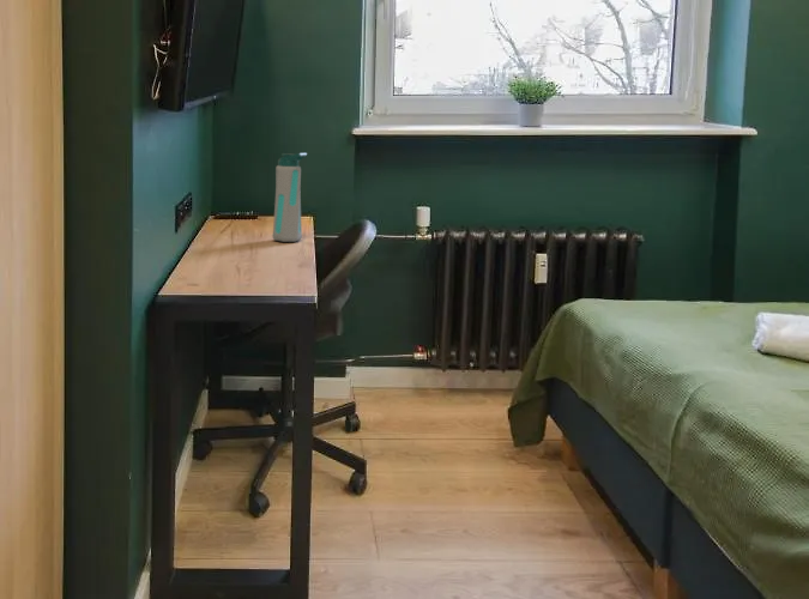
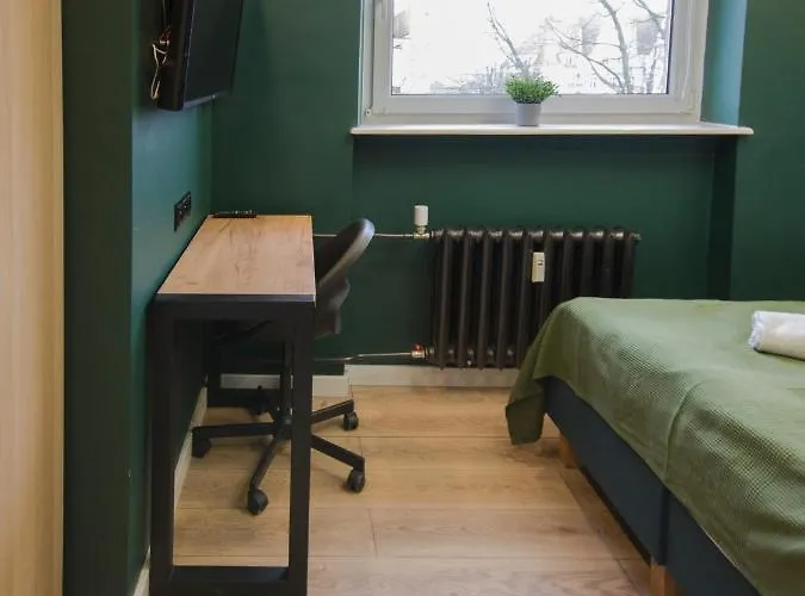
- water bottle [272,152,308,243]
